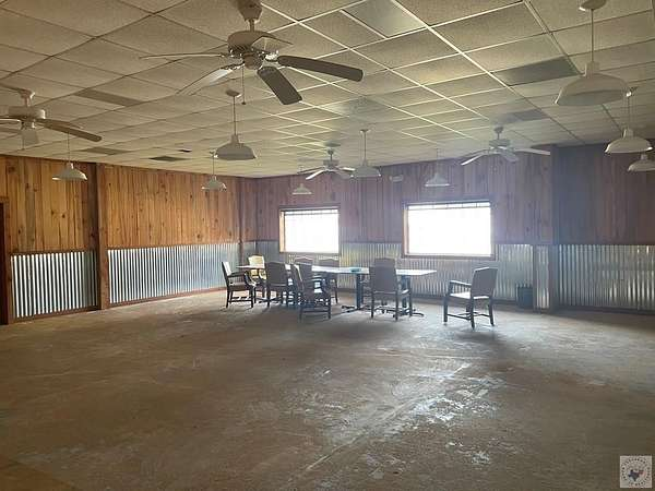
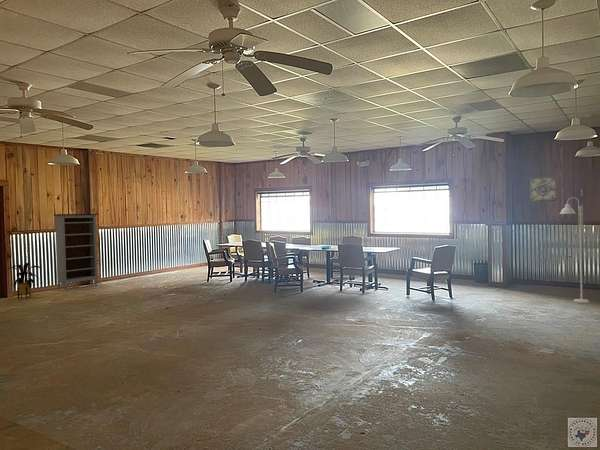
+ bookshelf [53,212,99,291]
+ house plant [4,261,42,300]
+ wall art [528,176,558,203]
+ floor lamp [558,189,590,304]
